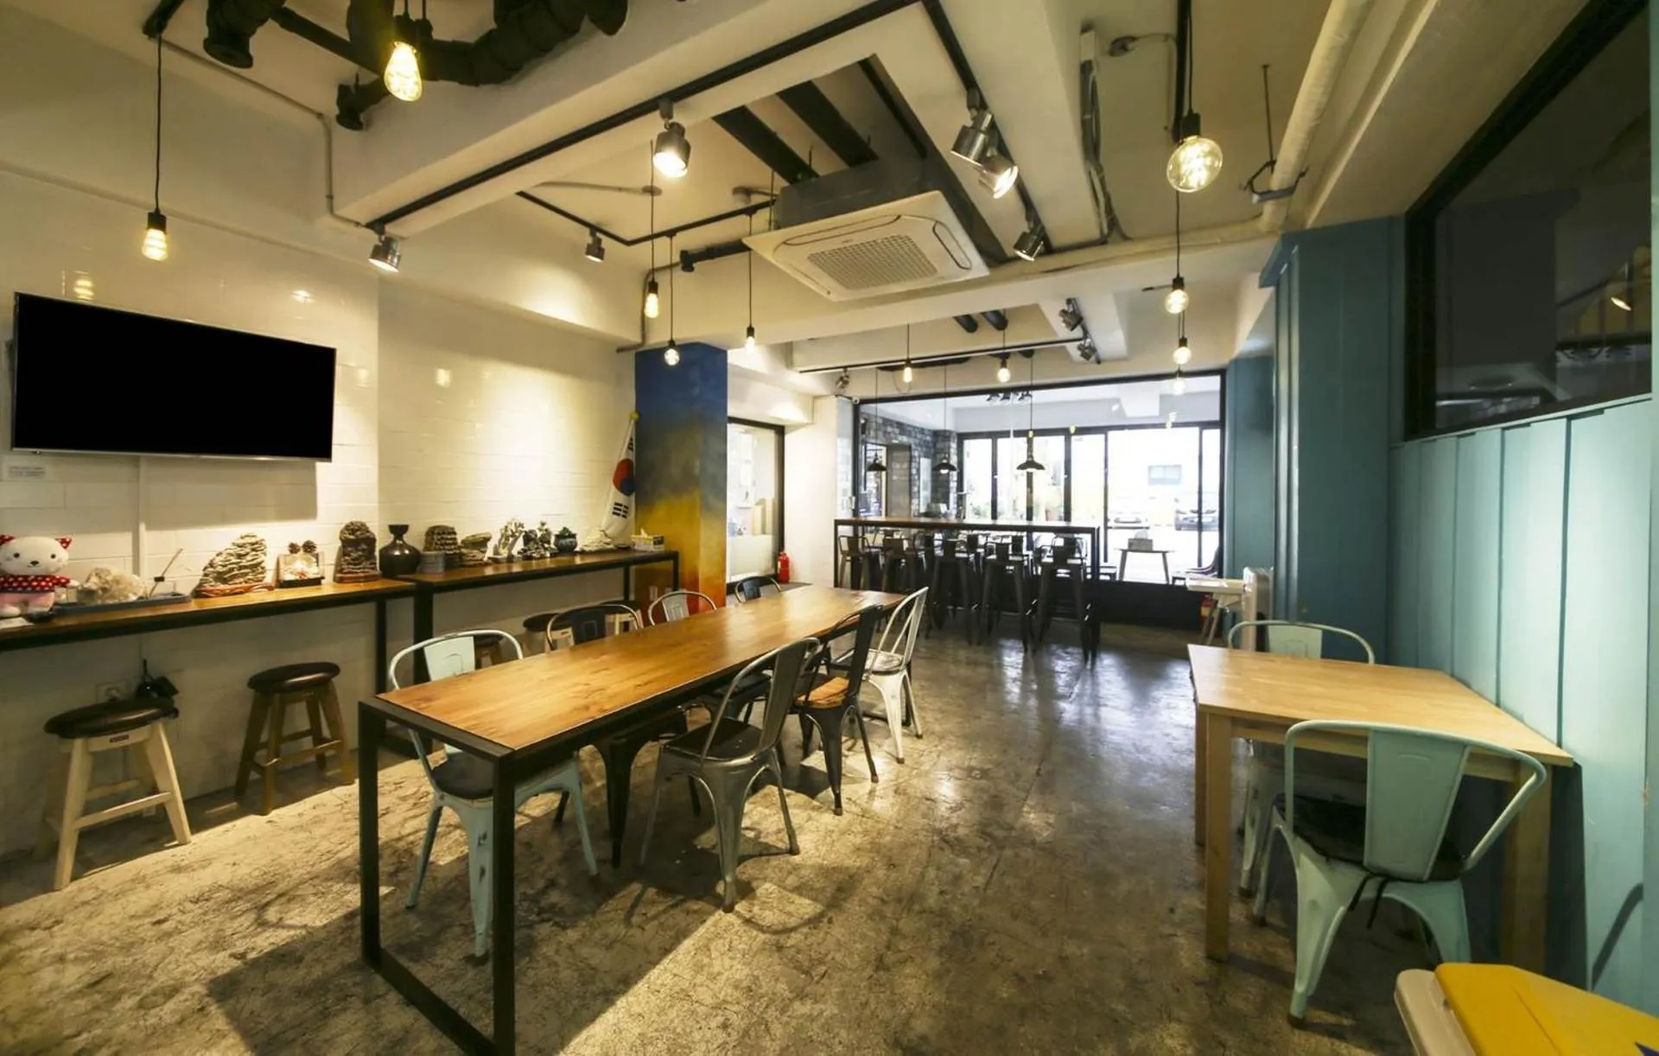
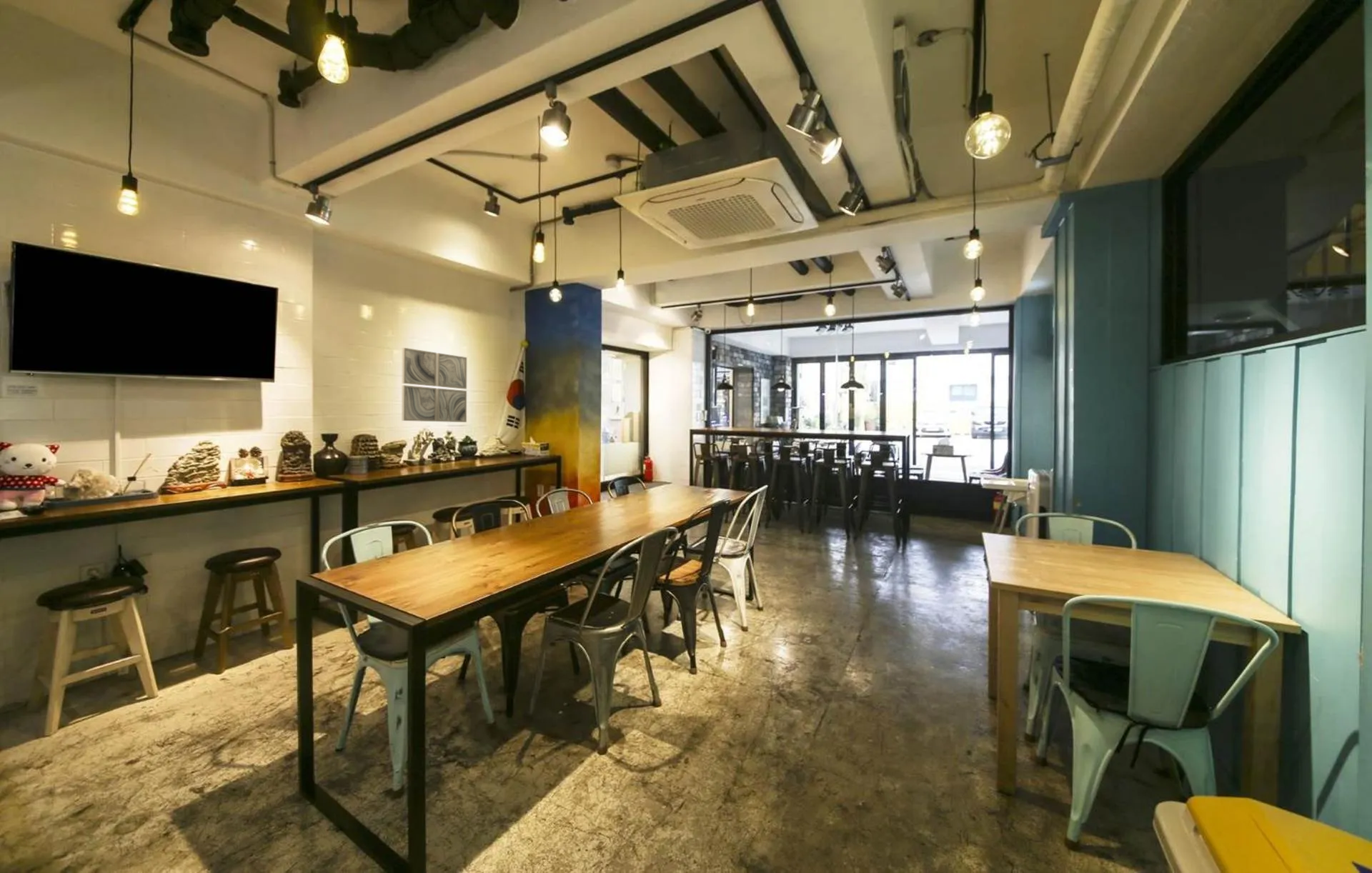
+ wall art [401,347,467,423]
